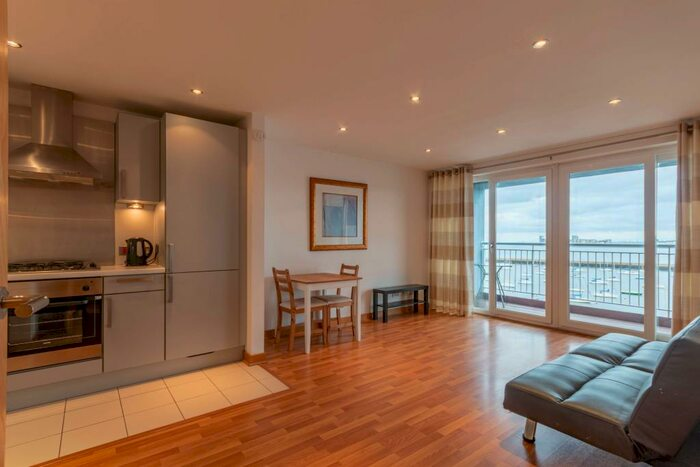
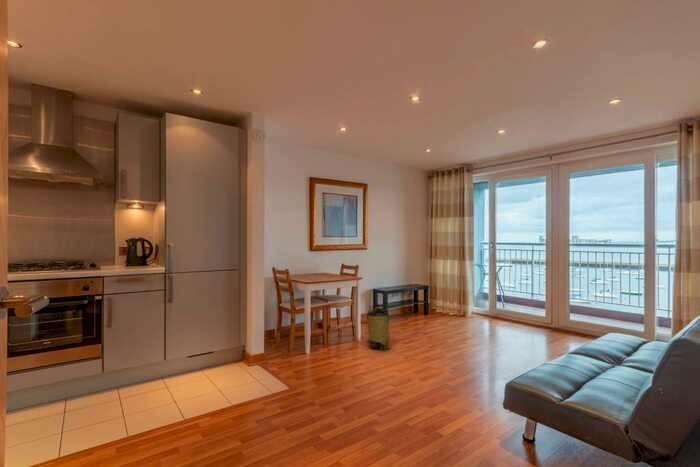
+ trash can [366,305,392,351]
